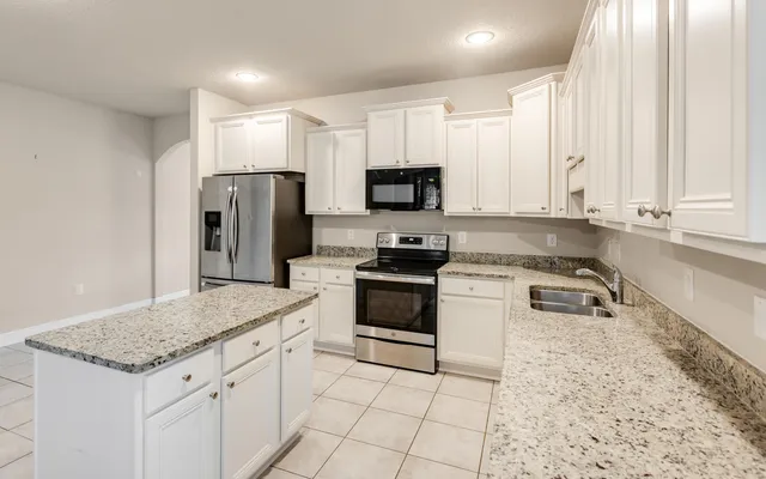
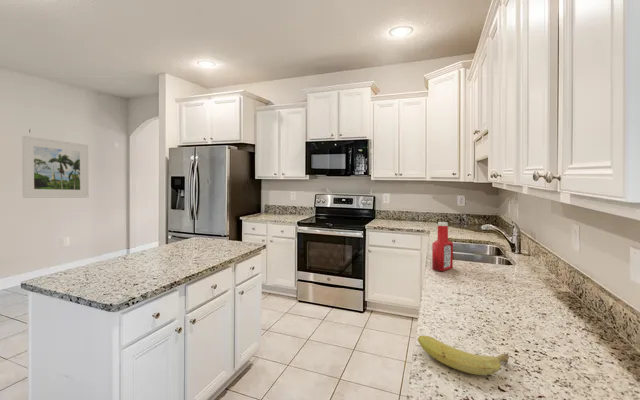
+ soap bottle [431,221,454,272]
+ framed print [21,135,89,199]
+ fruit [417,335,510,376]
